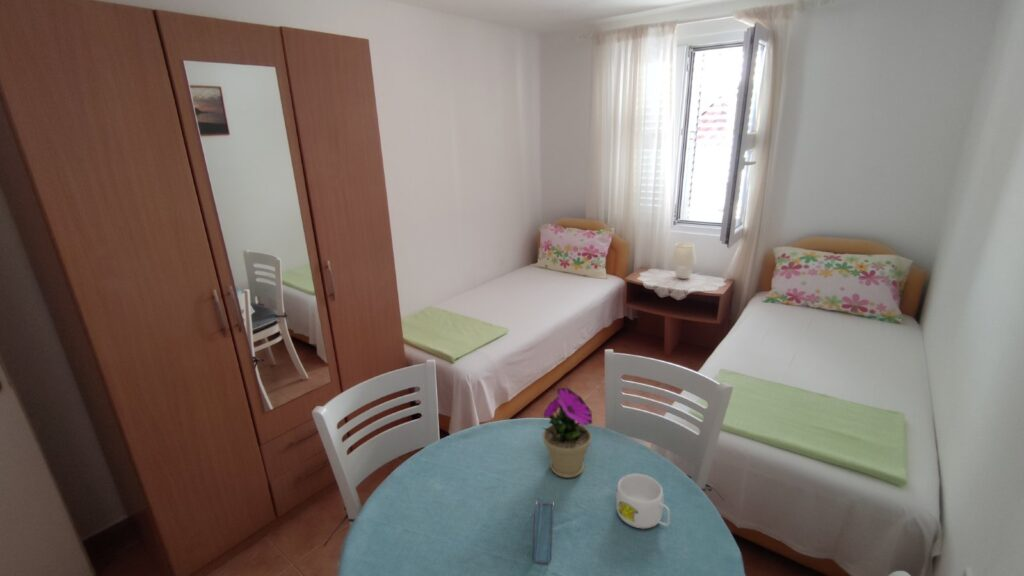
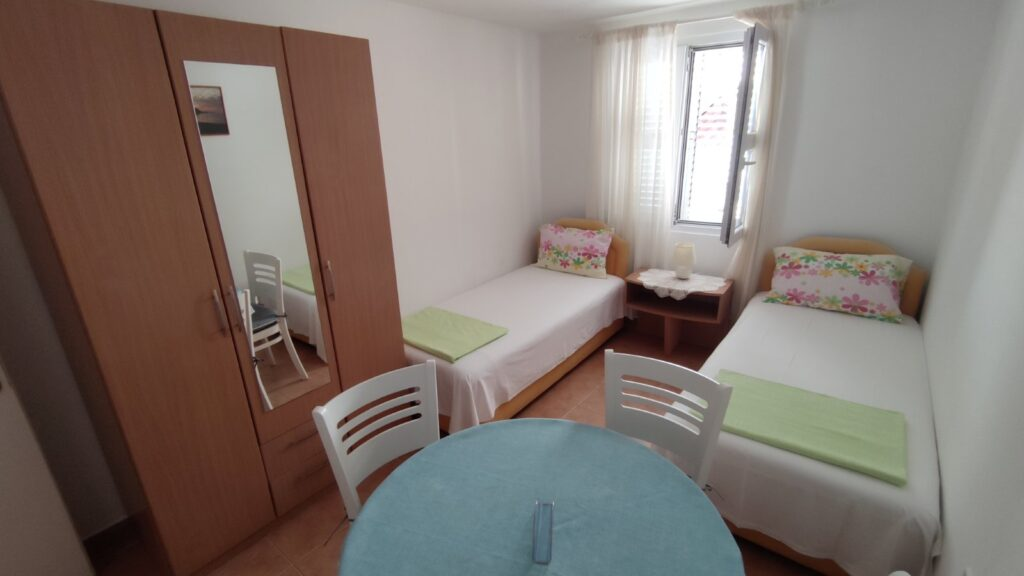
- flower pot [542,387,593,479]
- mug [615,473,671,530]
